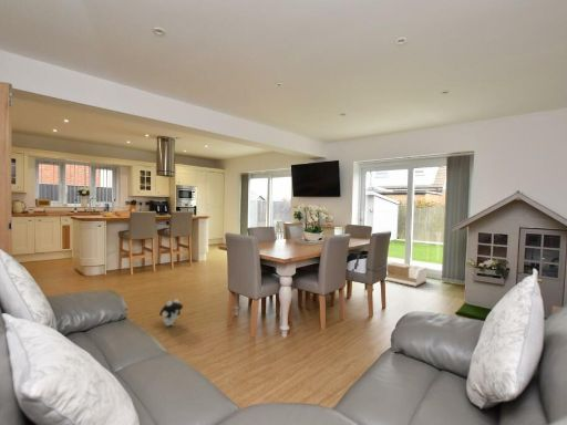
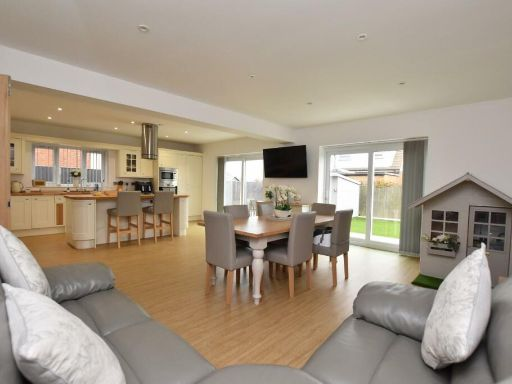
- plush toy [158,298,184,326]
- storage bin [385,260,427,288]
